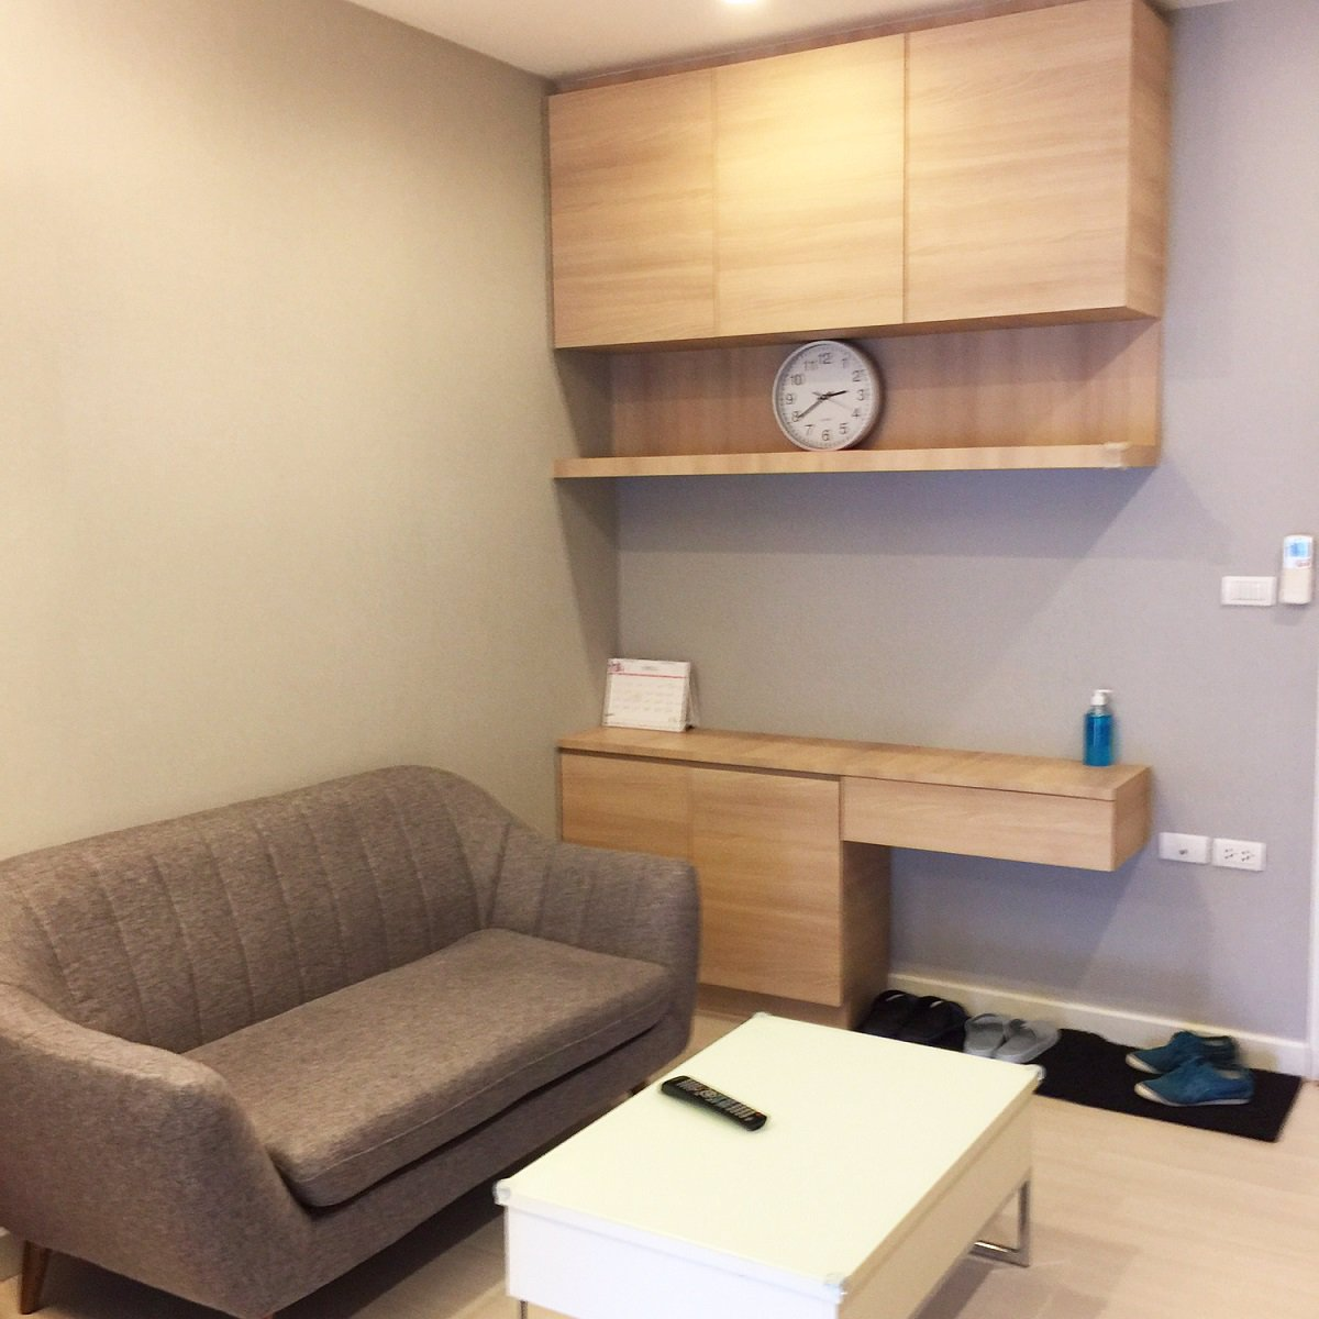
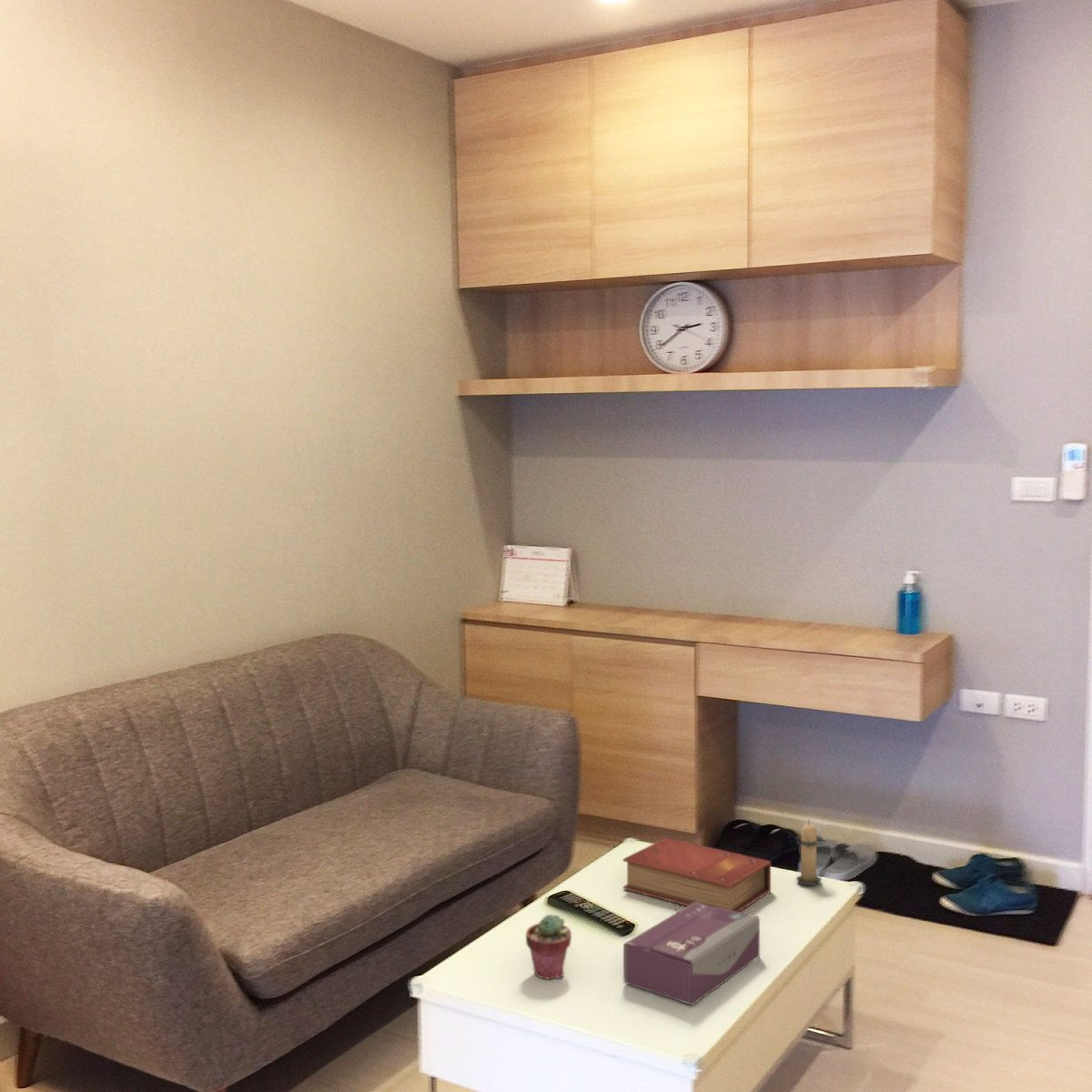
+ potted succulent [525,913,572,981]
+ book [622,836,772,913]
+ tissue box [622,902,761,1006]
+ candle [794,818,824,886]
